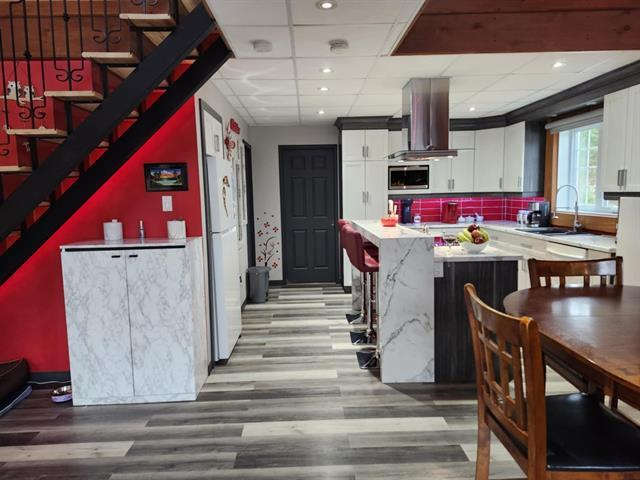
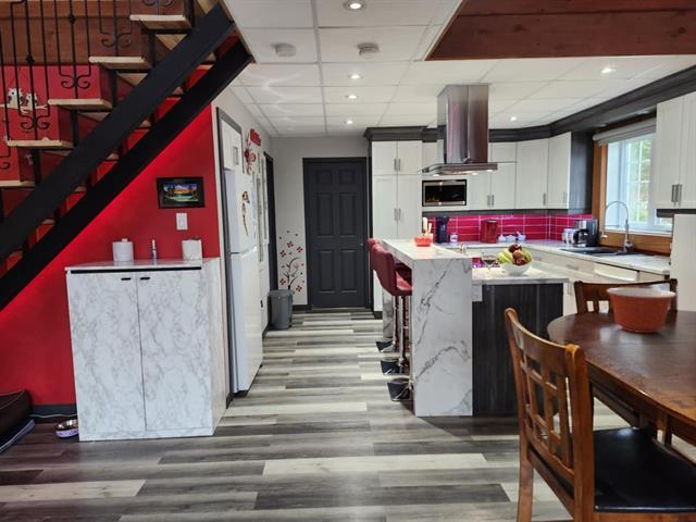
+ mixing bowl [605,287,678,334]
